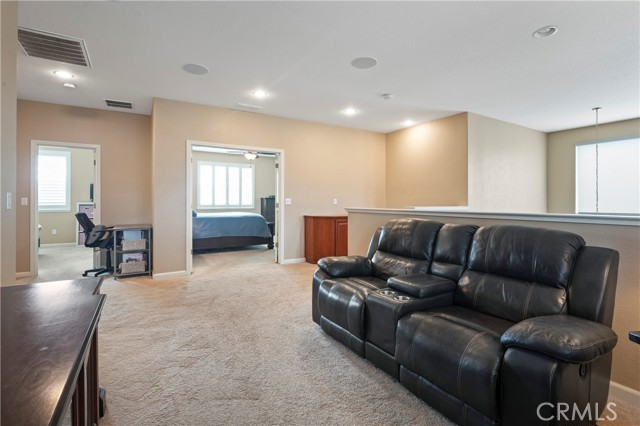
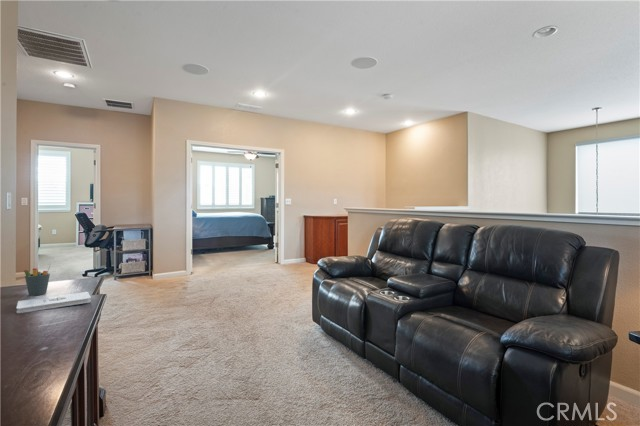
+ pen holder [23,262,52,297]
+ notepad [15,291,92,314]
